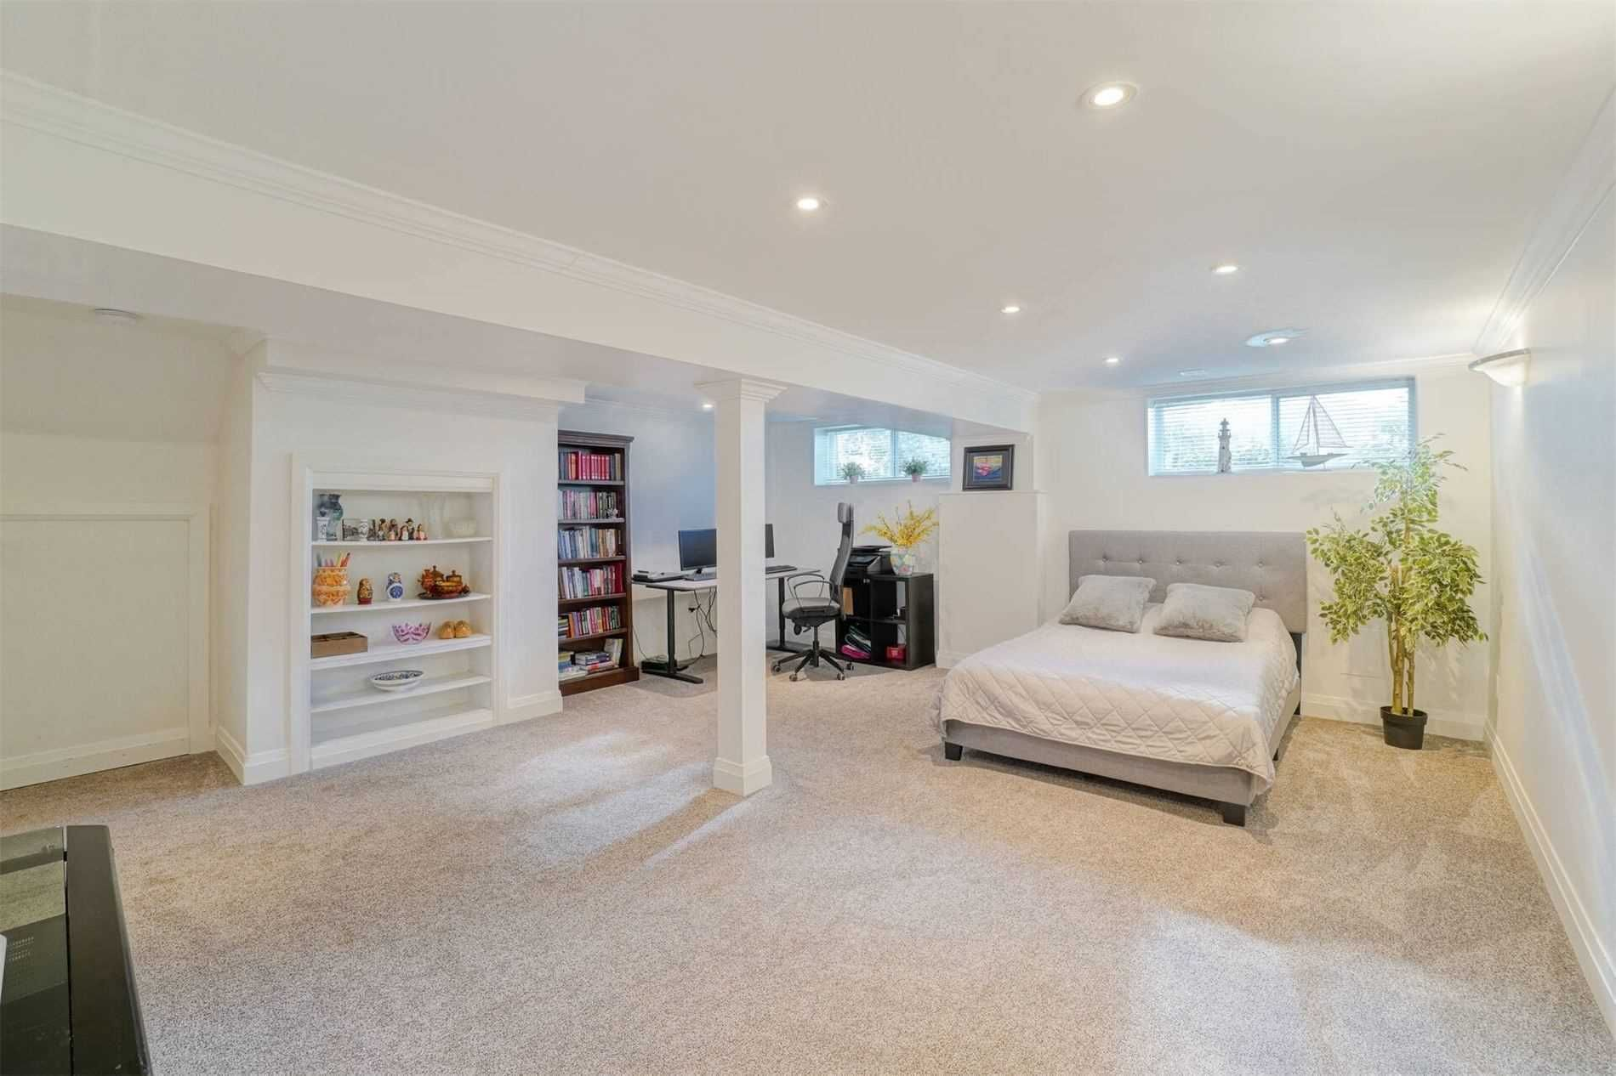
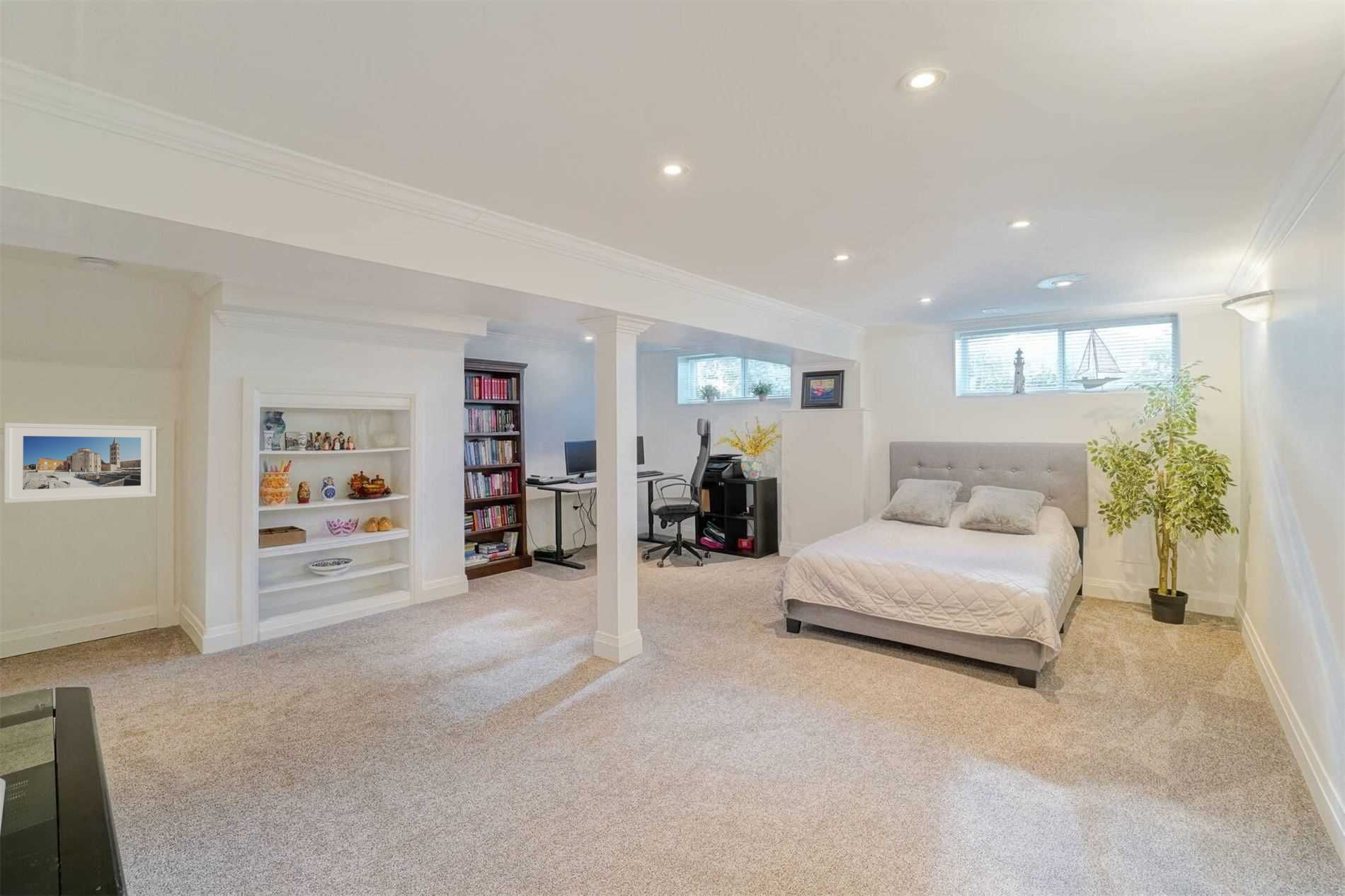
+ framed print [3,422,156,504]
